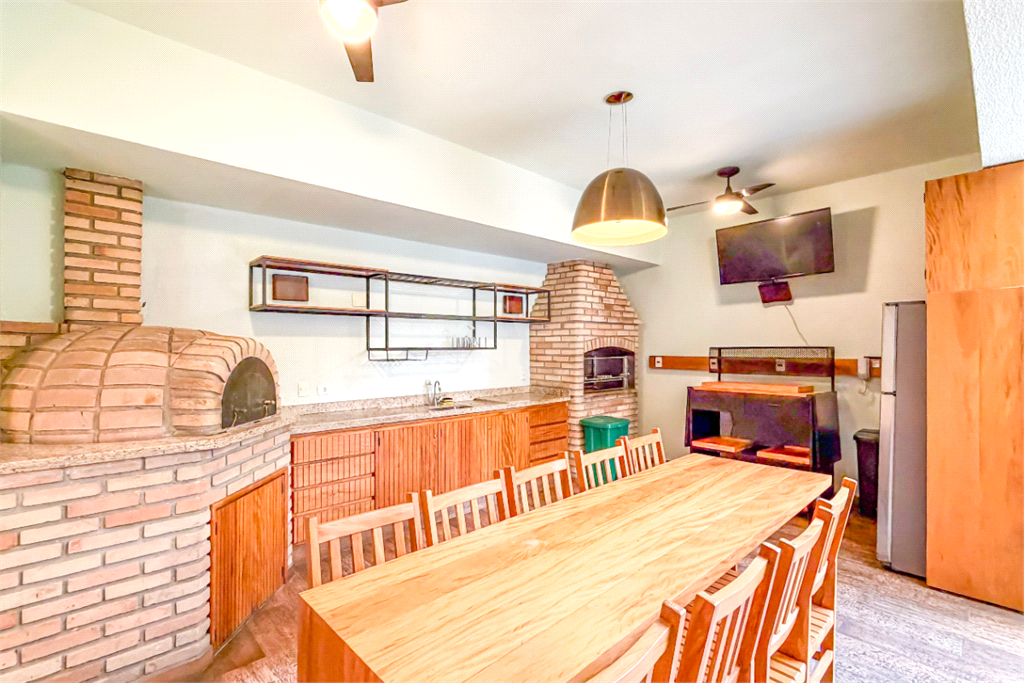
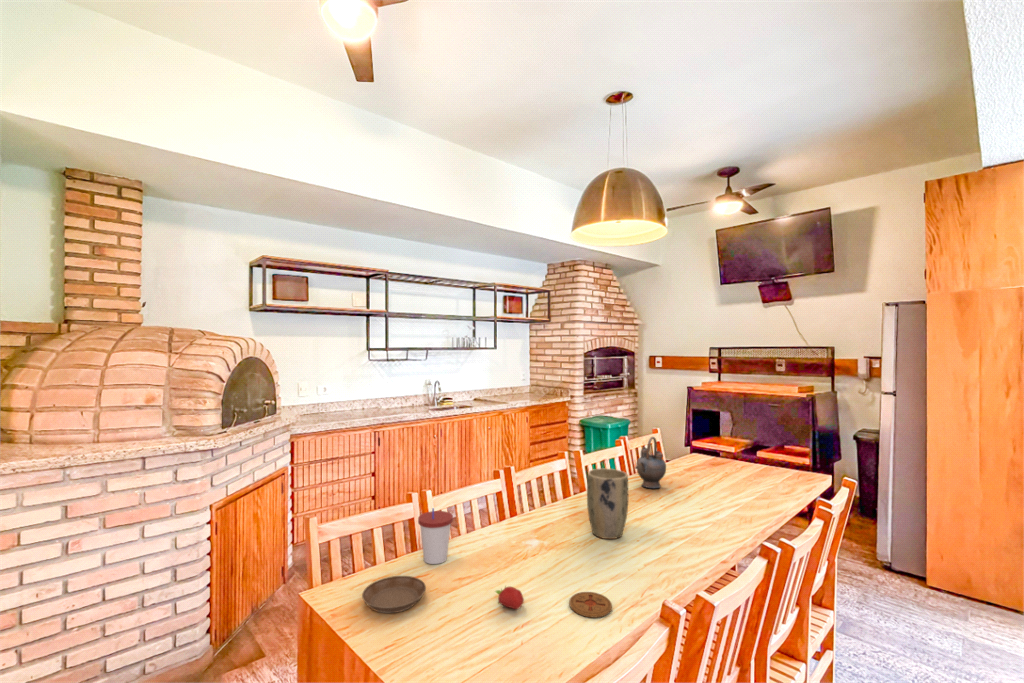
+ saucer [361,575,427,614]
+ fruit [494,586,525,610]
+ cup [417,507,454,565]
+ coaster [568,591,613,619]
+ plant pot [586,467,629,540]
+ teapot [634,436,667,489]
